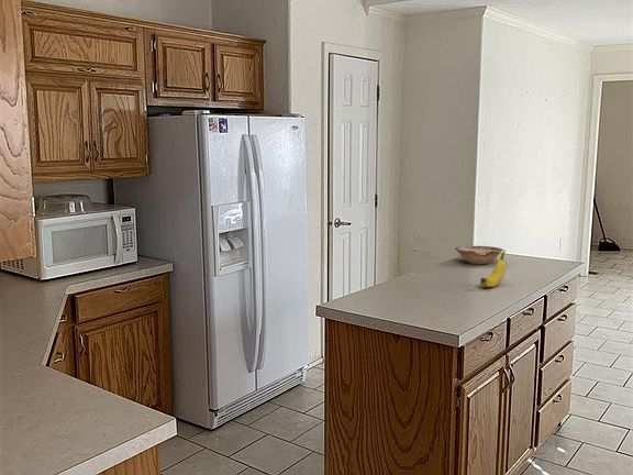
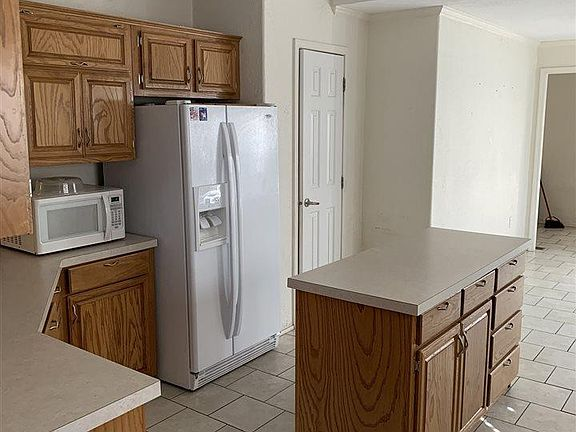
- banana [479,250,507,288]
- bowl [454,245,504,265]
